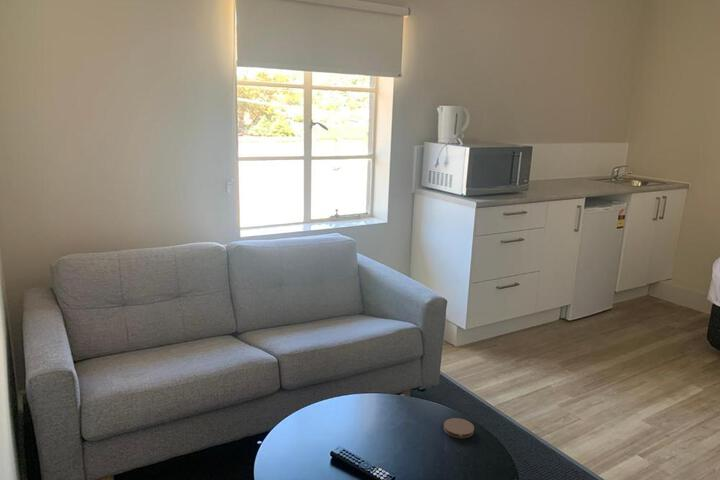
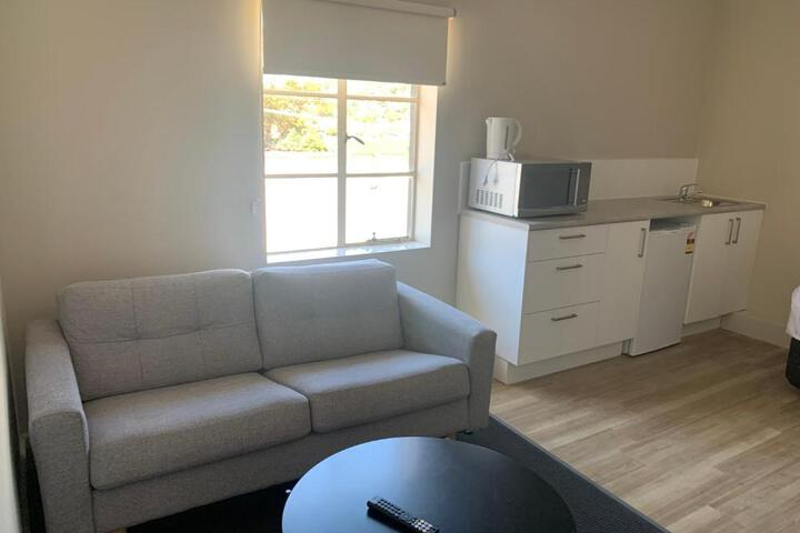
- coaster [442,417,475,439]
